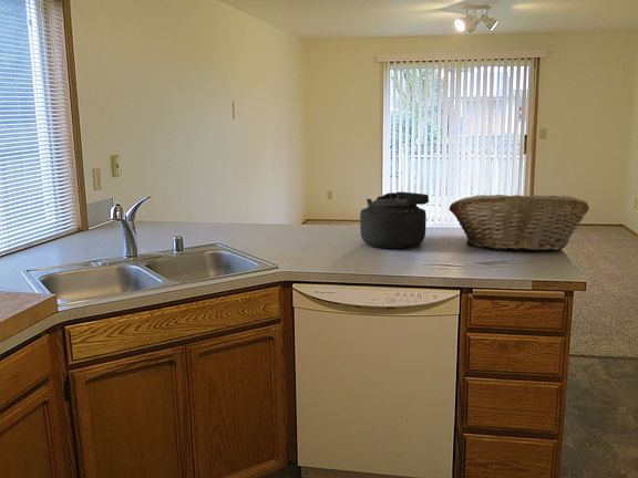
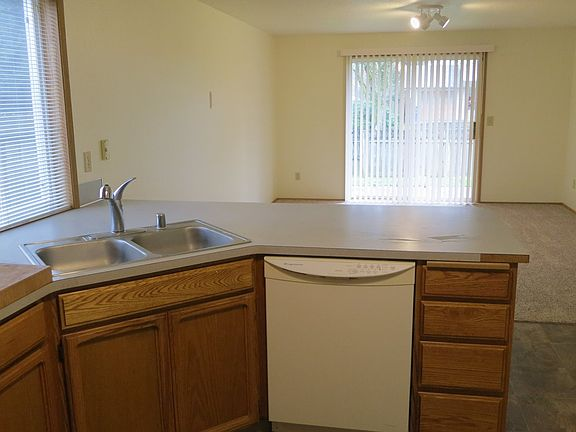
- fruit basket [449,194,590,252]
- kettle [359,190,430,249]
